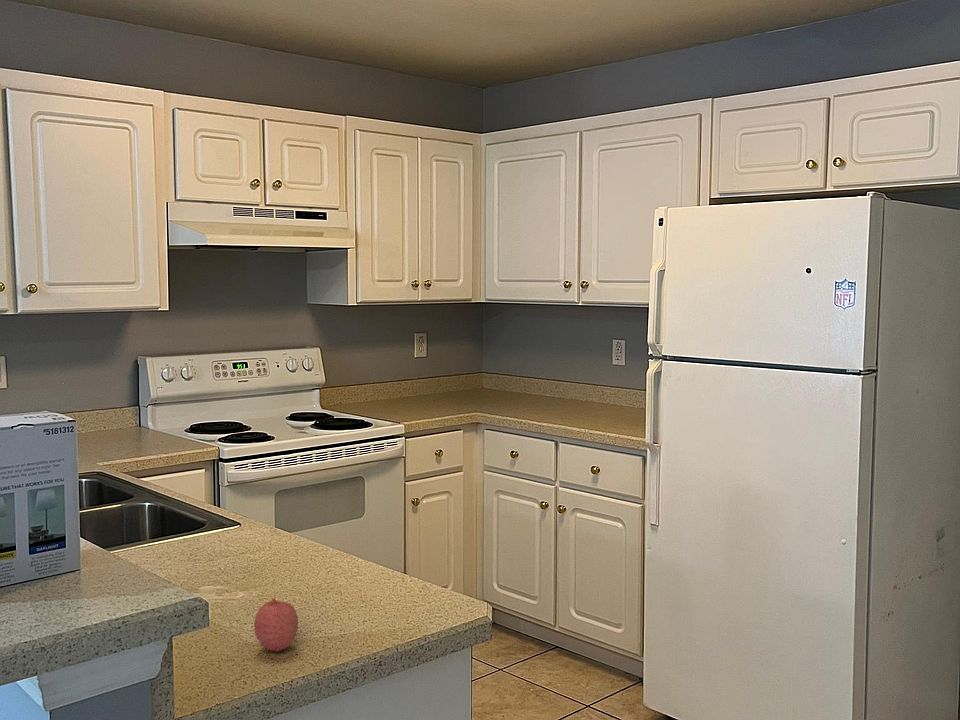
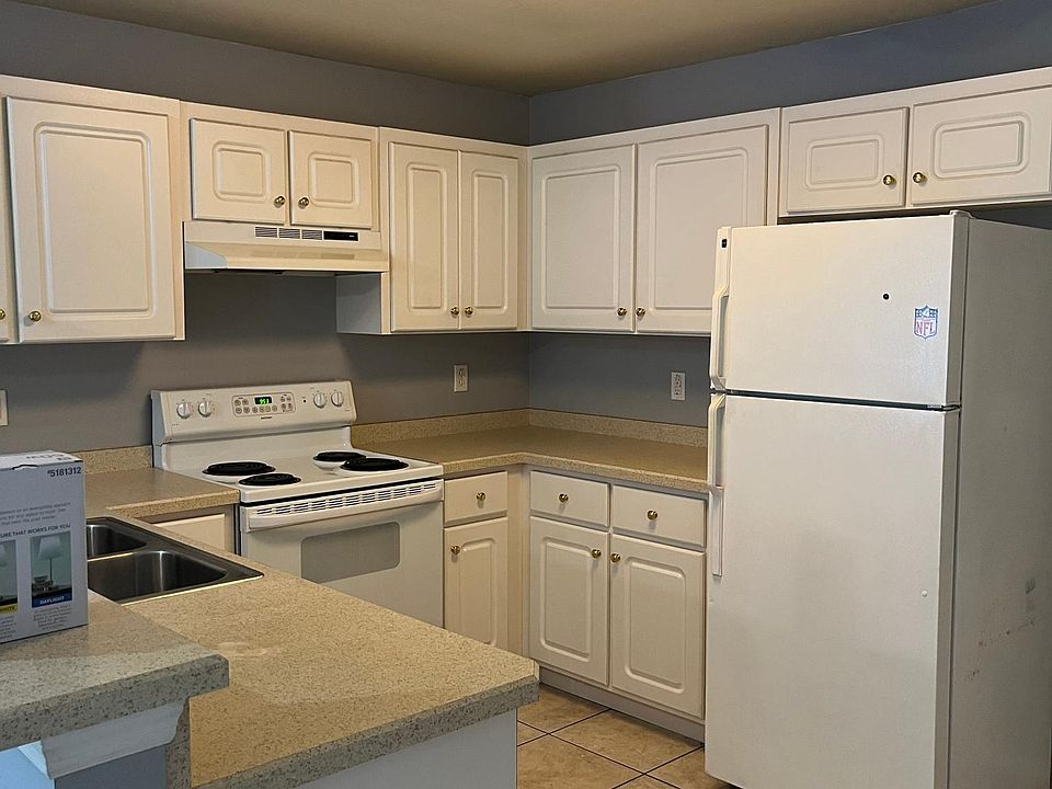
- fruit [253,597,299,652]
